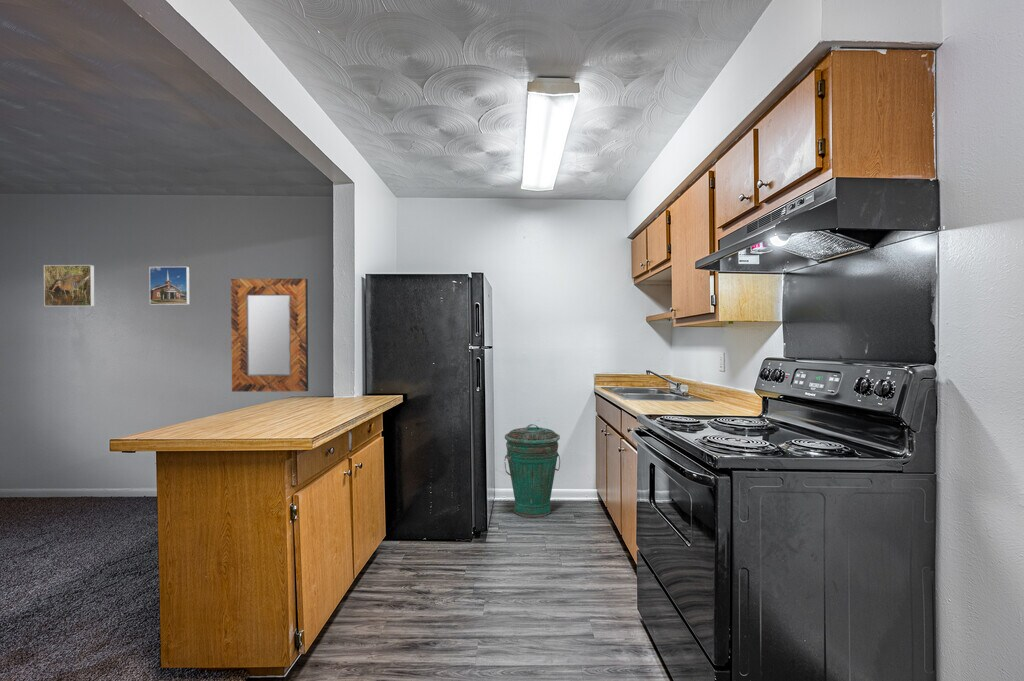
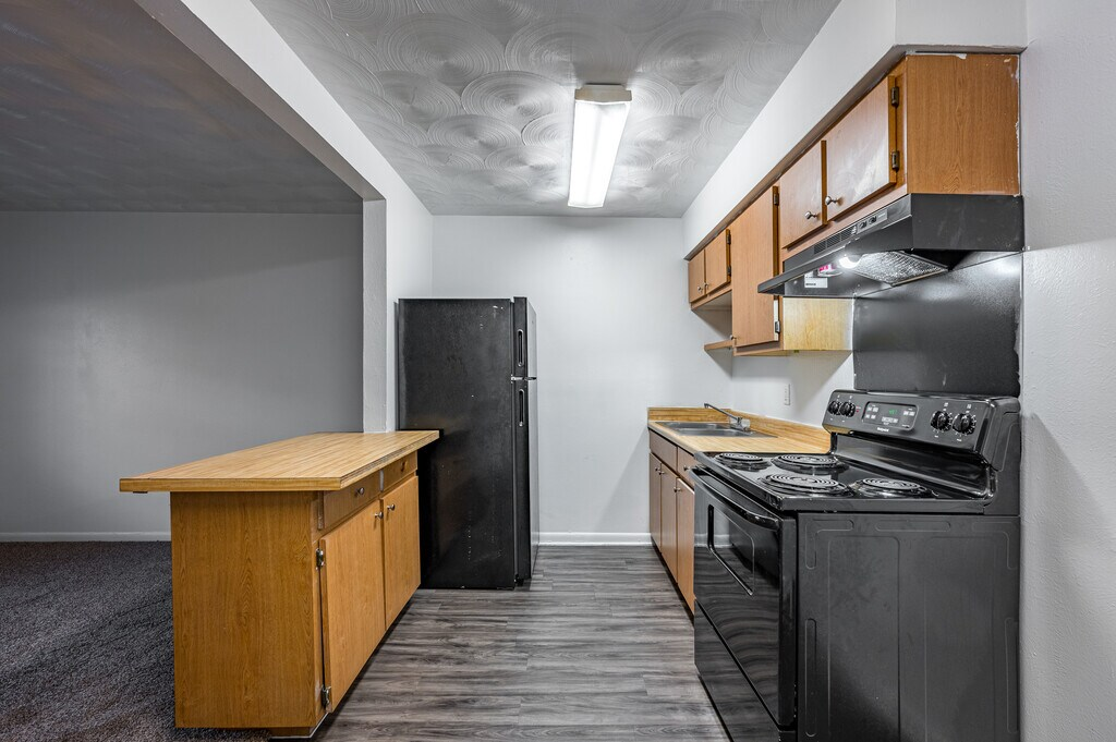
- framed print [148,266,191,306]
- home mirror [230,278,309,393]
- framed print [43,264,95,308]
- trash can [504,423,561,518]
